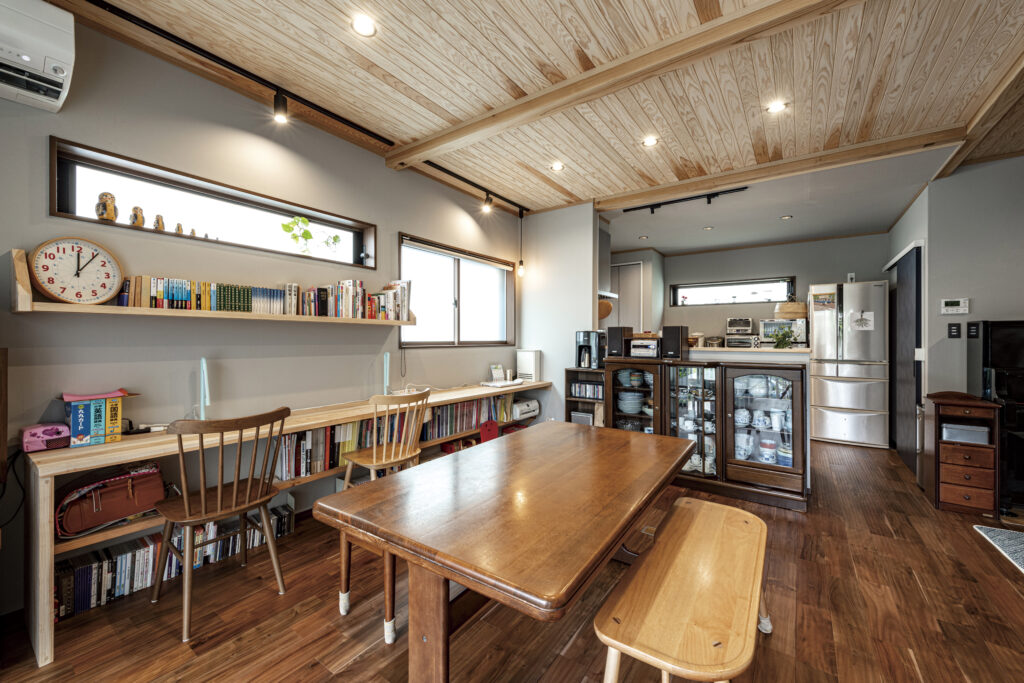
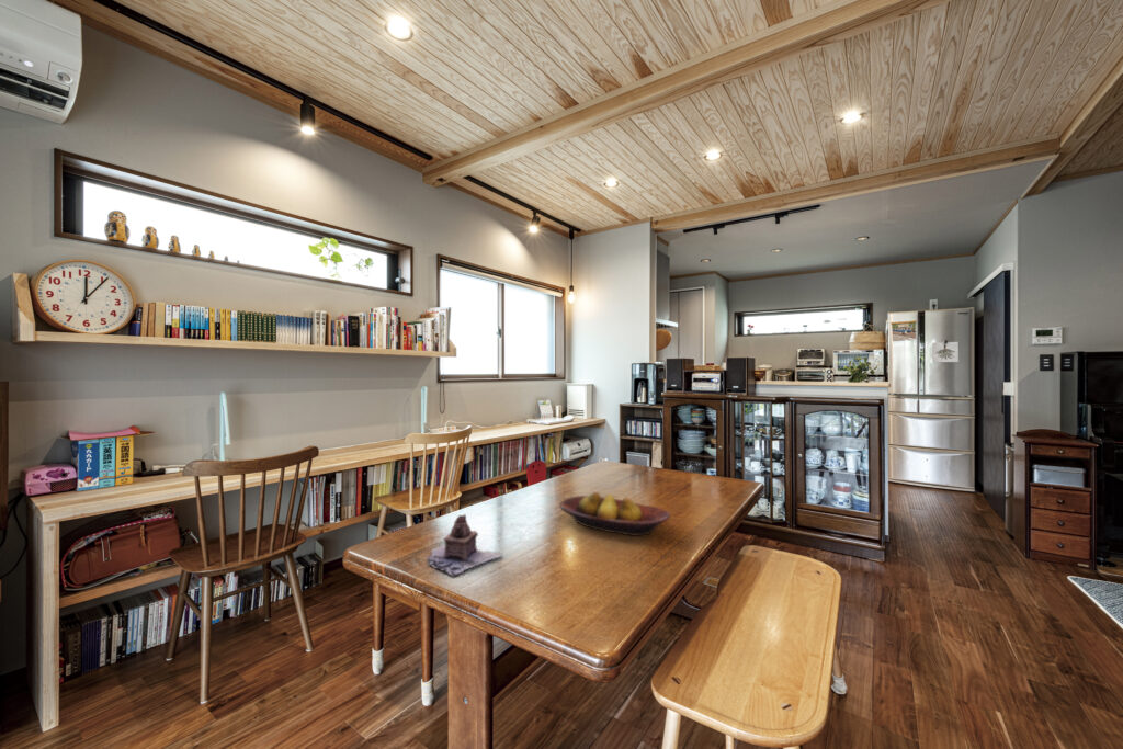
+ fruit bowl [558,491,671,536]
+ teapot [426,513,503,578]
